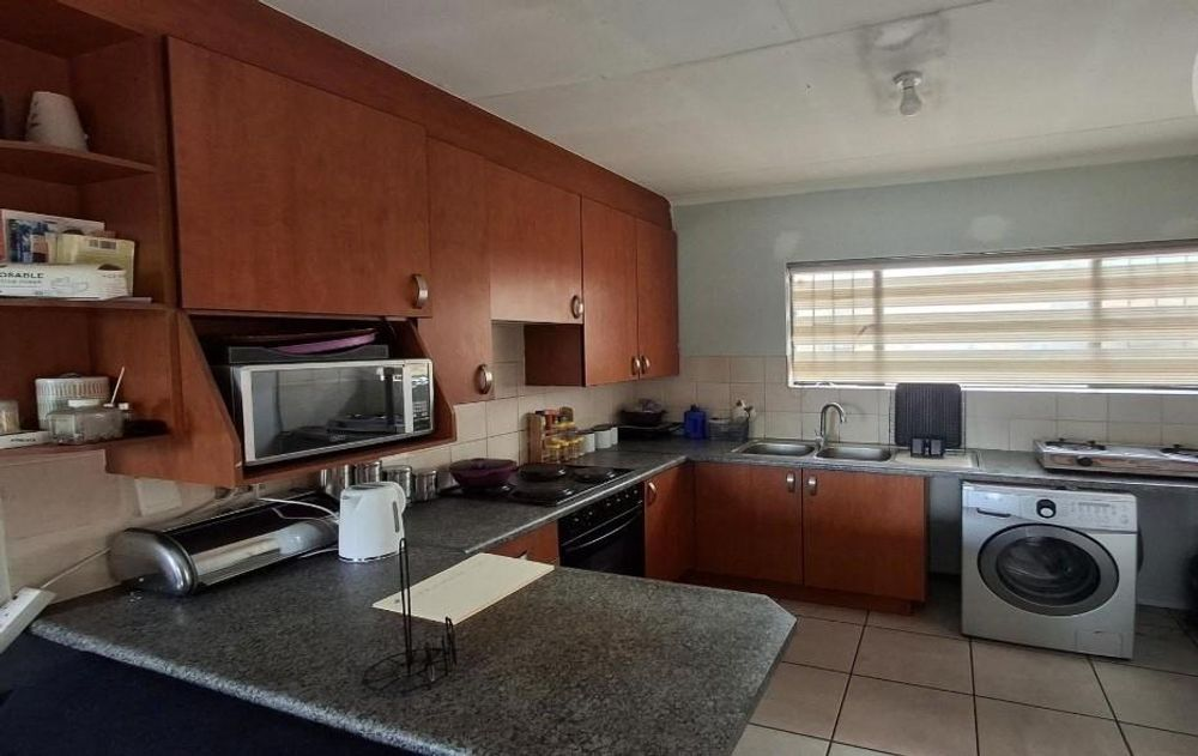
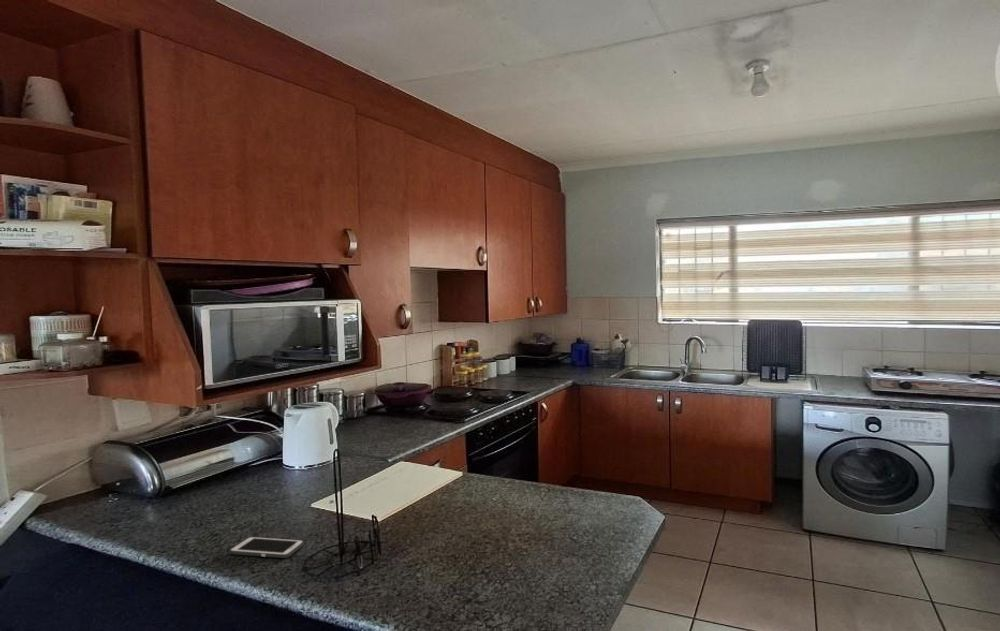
+ cell phone [228,536,305,559]
